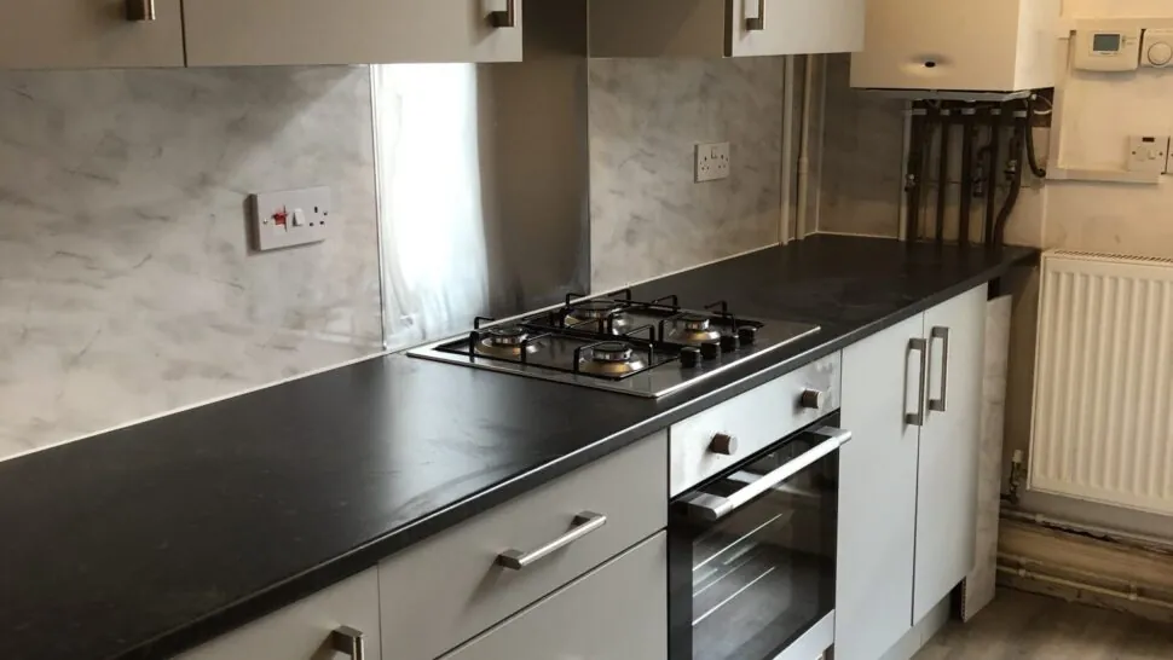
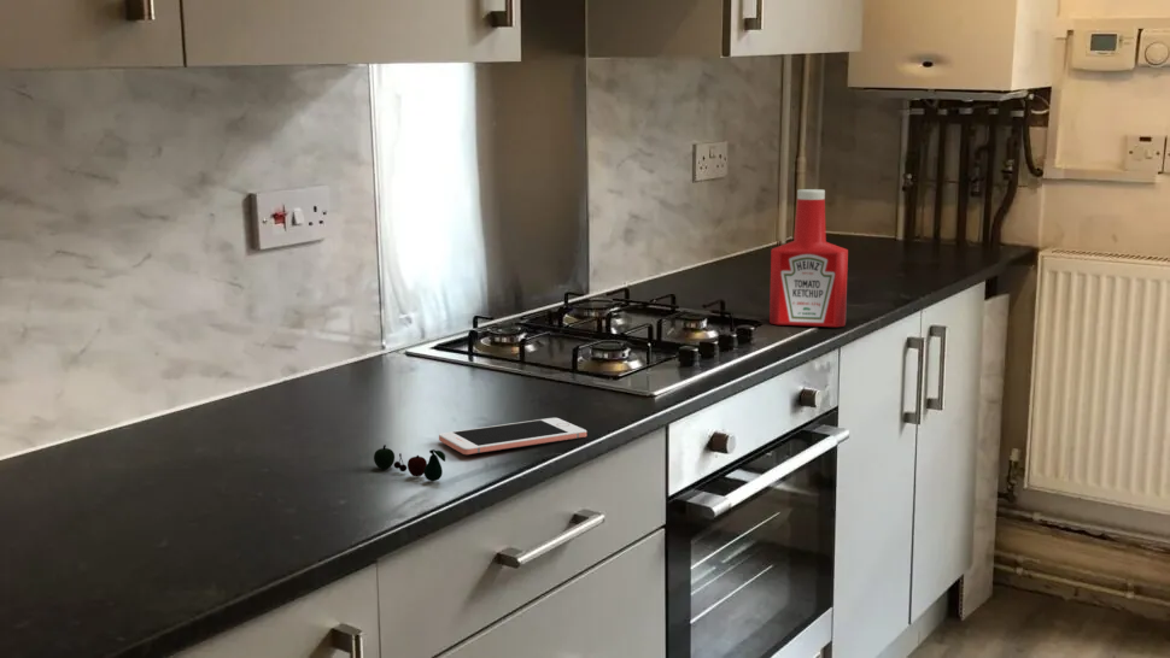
+ fruit [373,443,446,482]
+ cell phone [438,417,587,456]
+ soap bottle [768,188,849,328]
